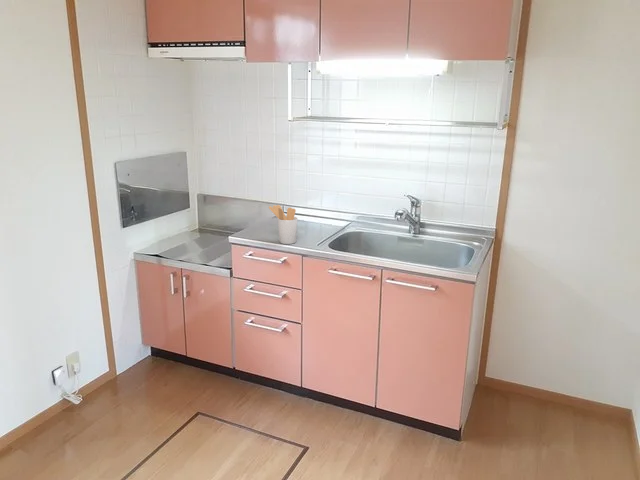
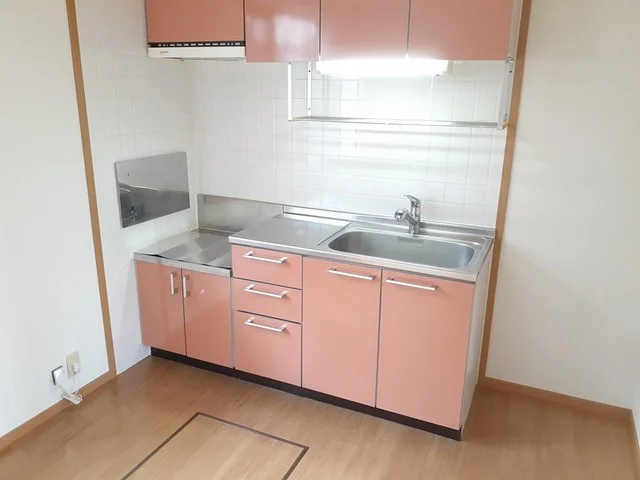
- utensil holder [268,204,298,245]
